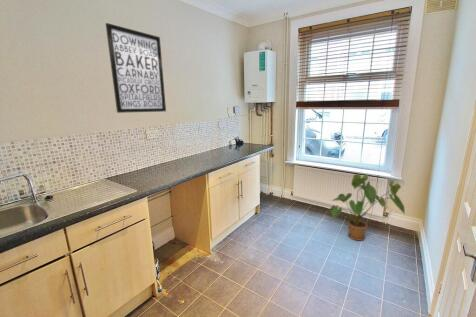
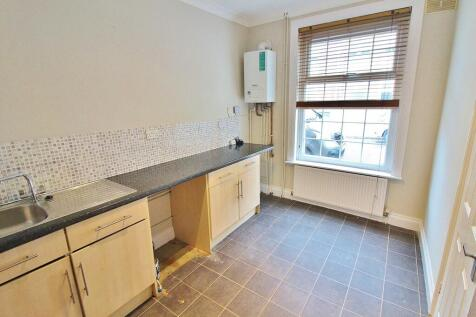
- house plant [329,173,406,242]
- wall art [105,22,167,114]
